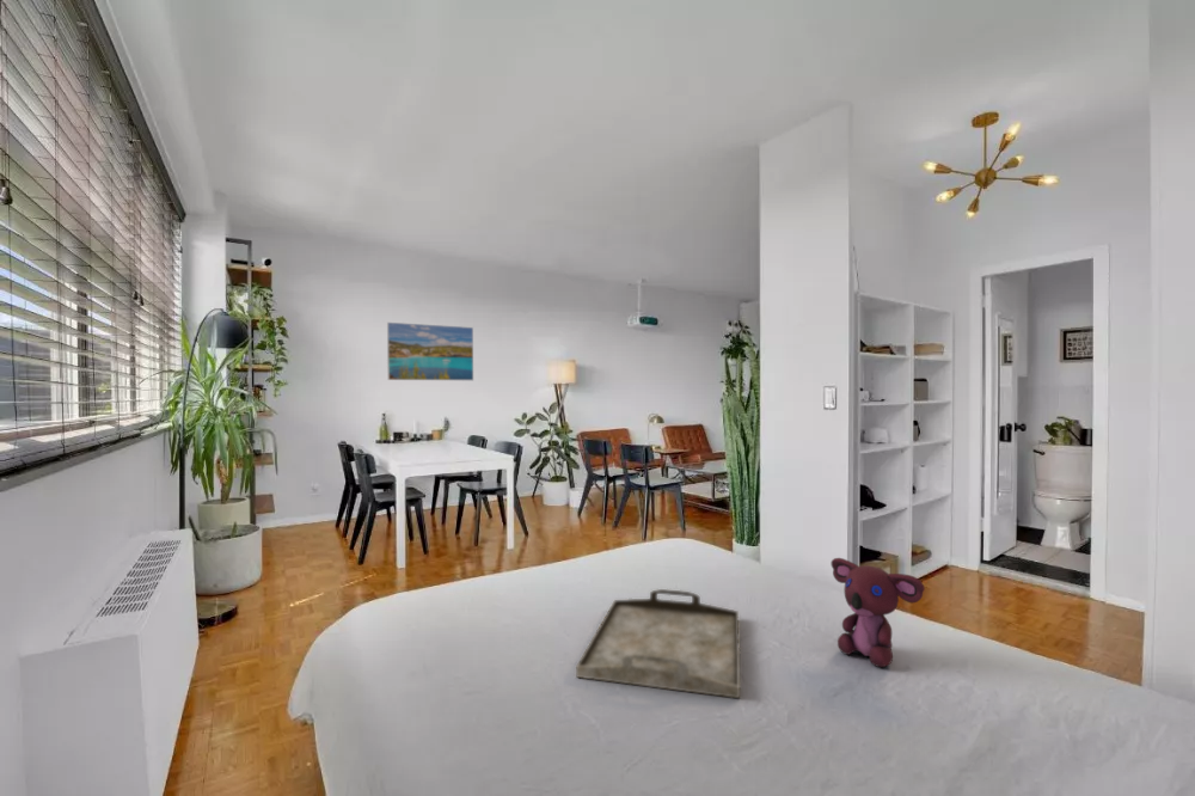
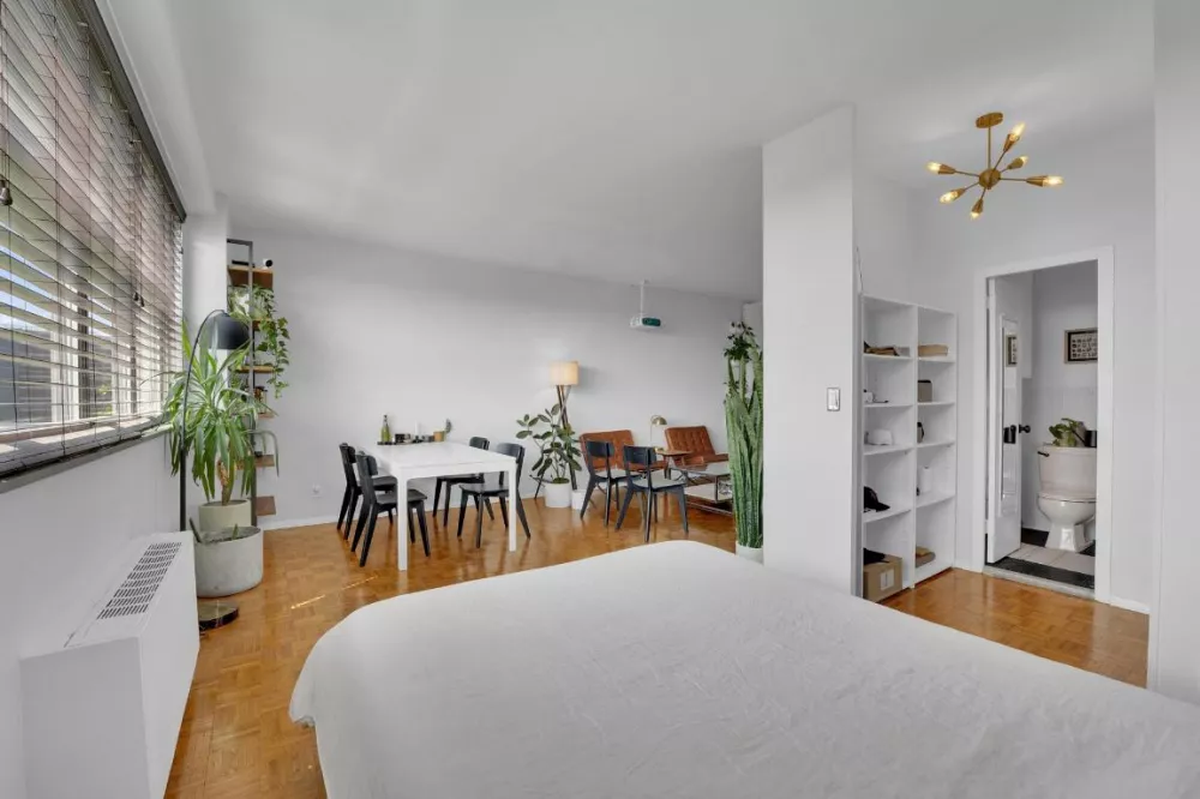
- serving tray [575,588,741,699]
- teddy bear [831,557,925,668]
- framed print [386,322,474,381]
